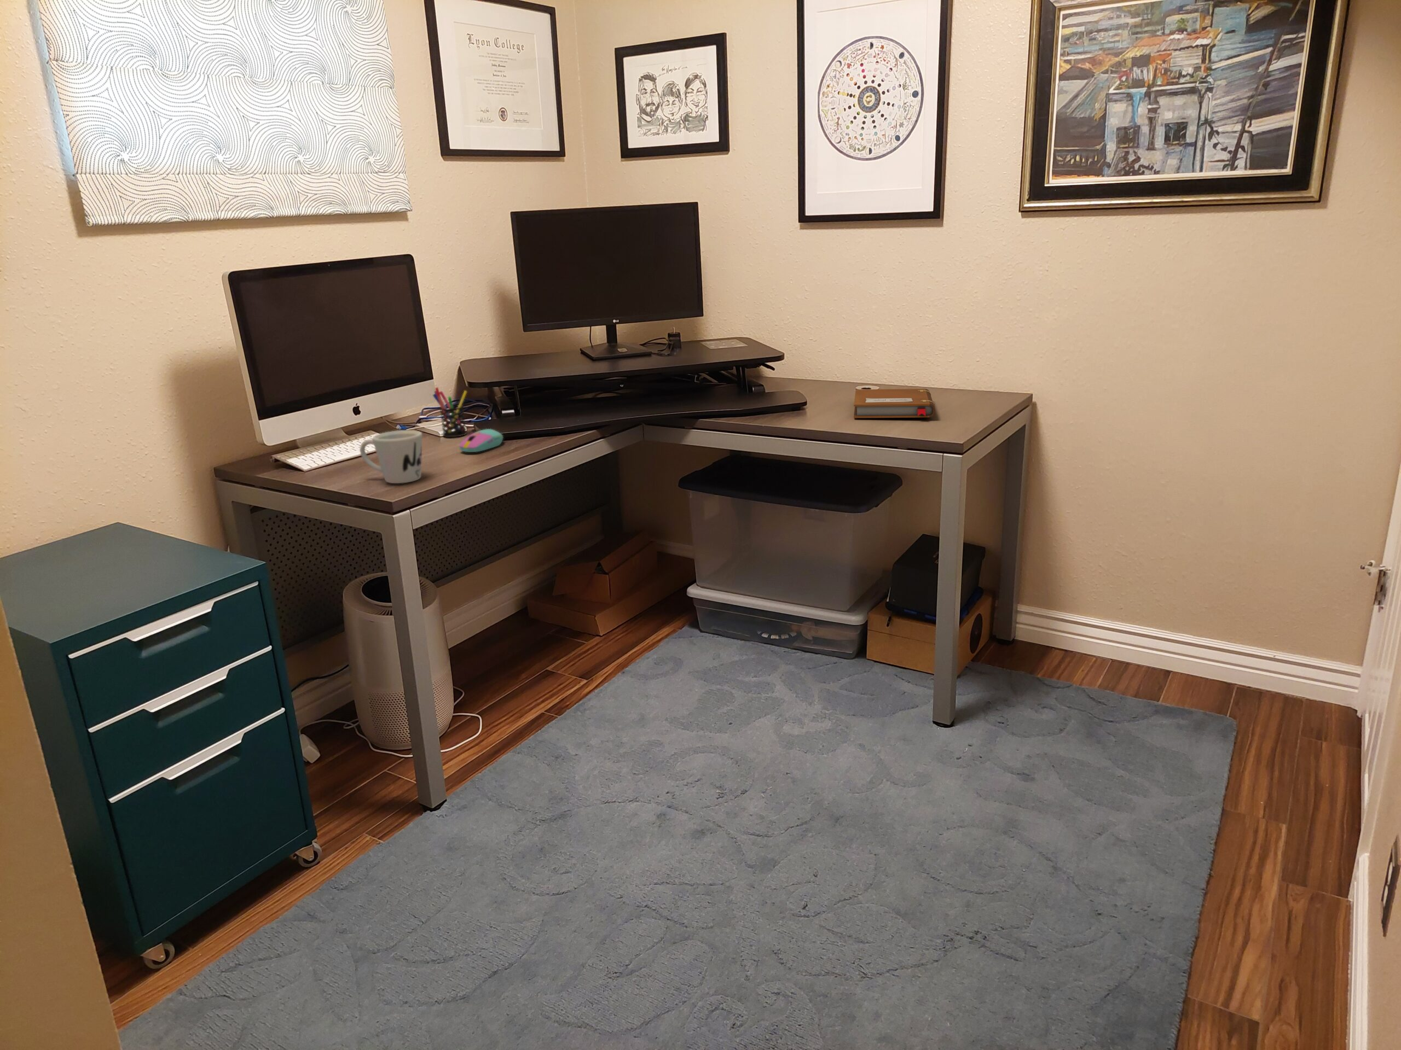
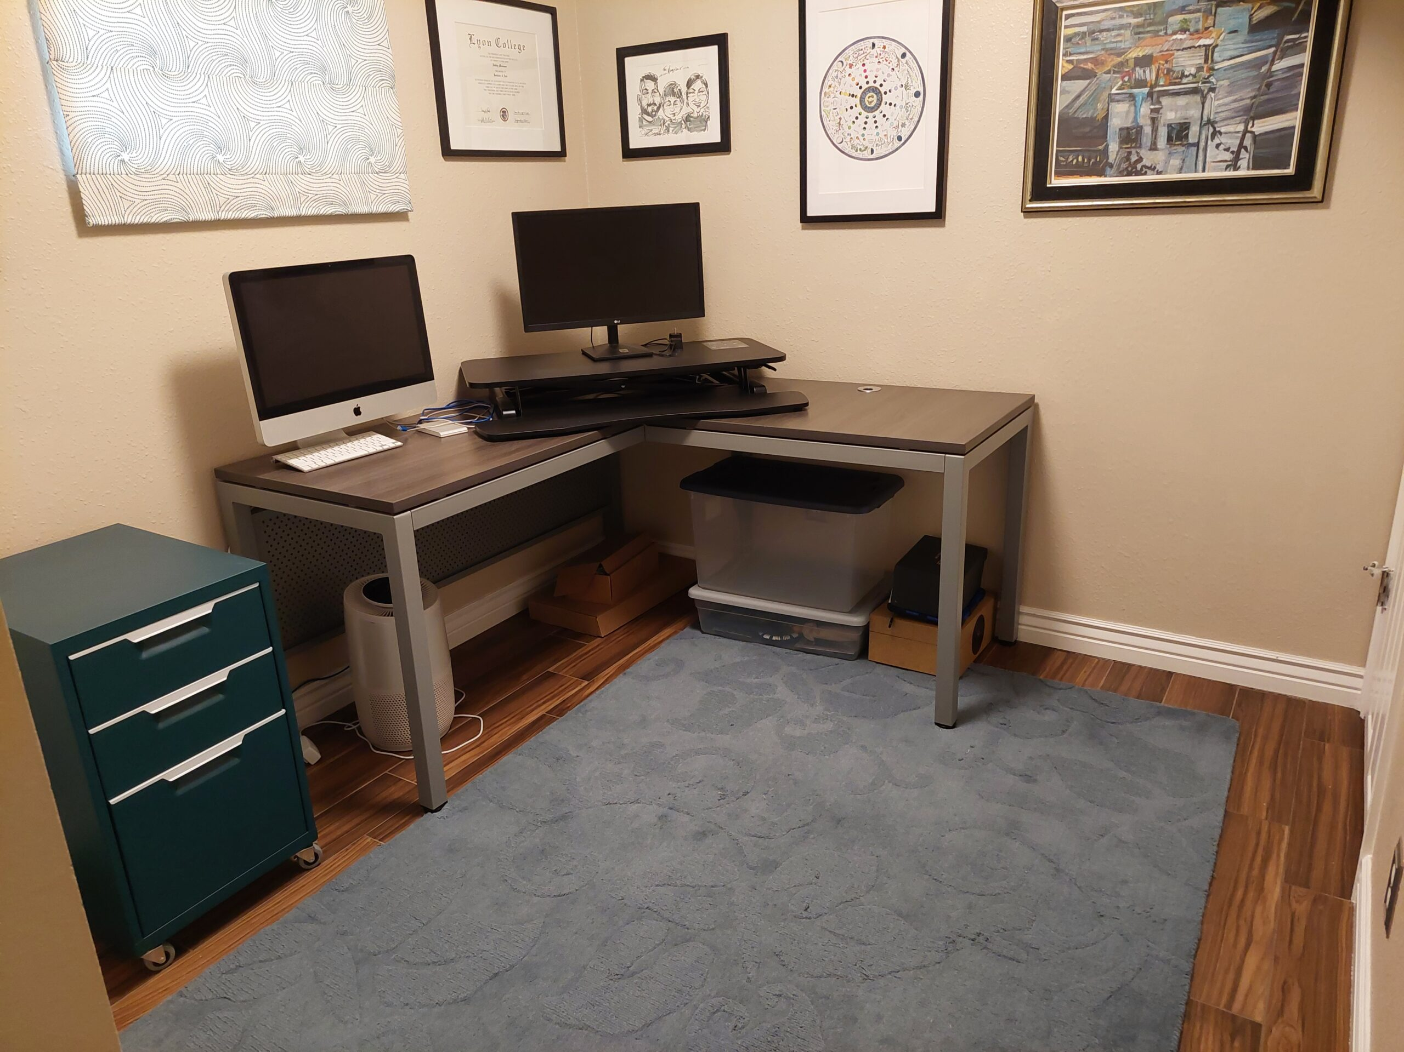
- computer mouse [459,429,503,453]
- notebook [853,388,935,418]
- pen holder [432,387,468,438]
- mug [359,430,423,484]
